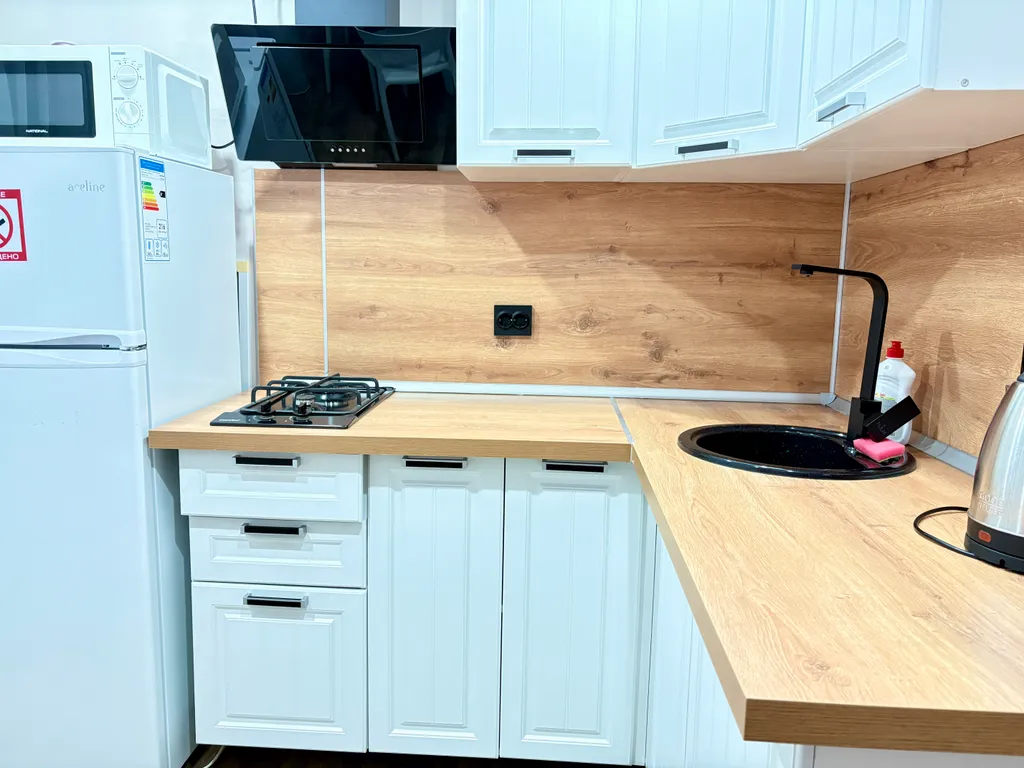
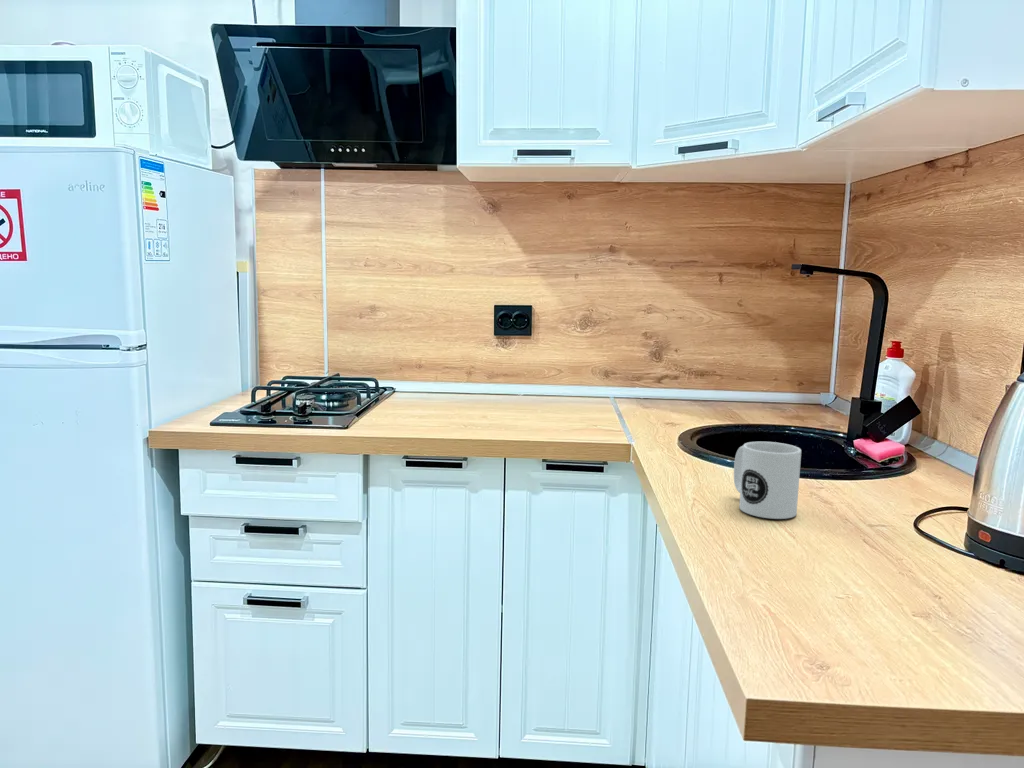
+ mug [733,441,802,520]
